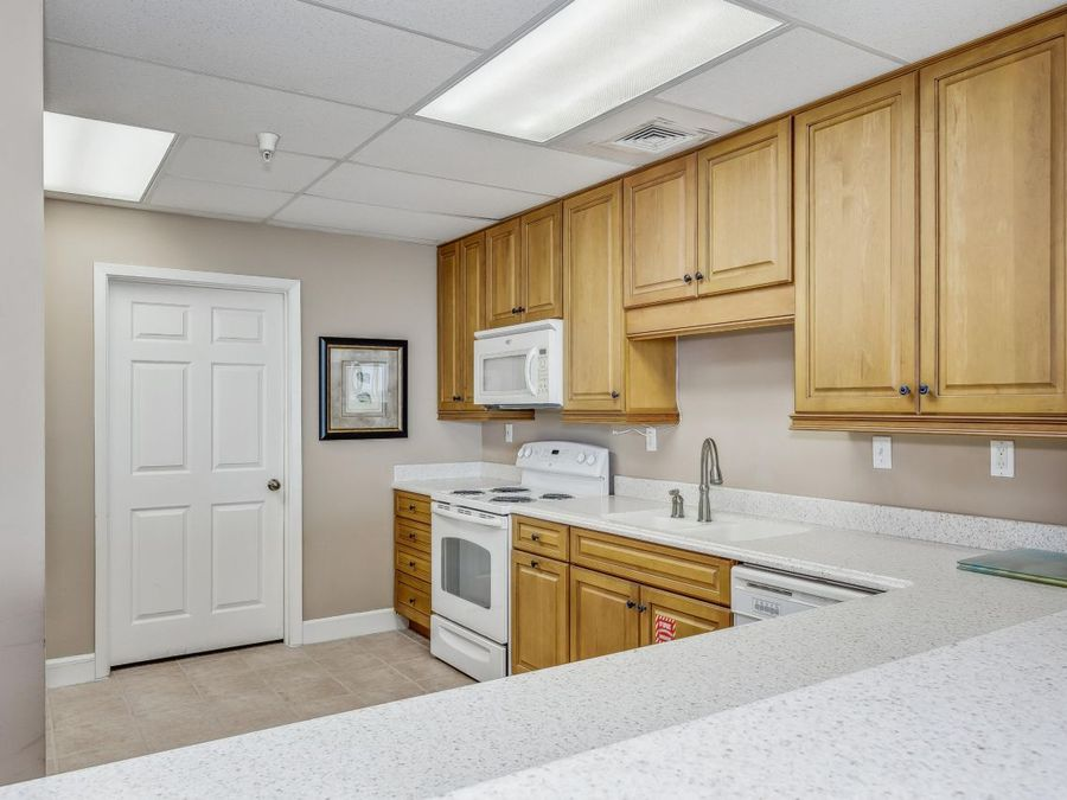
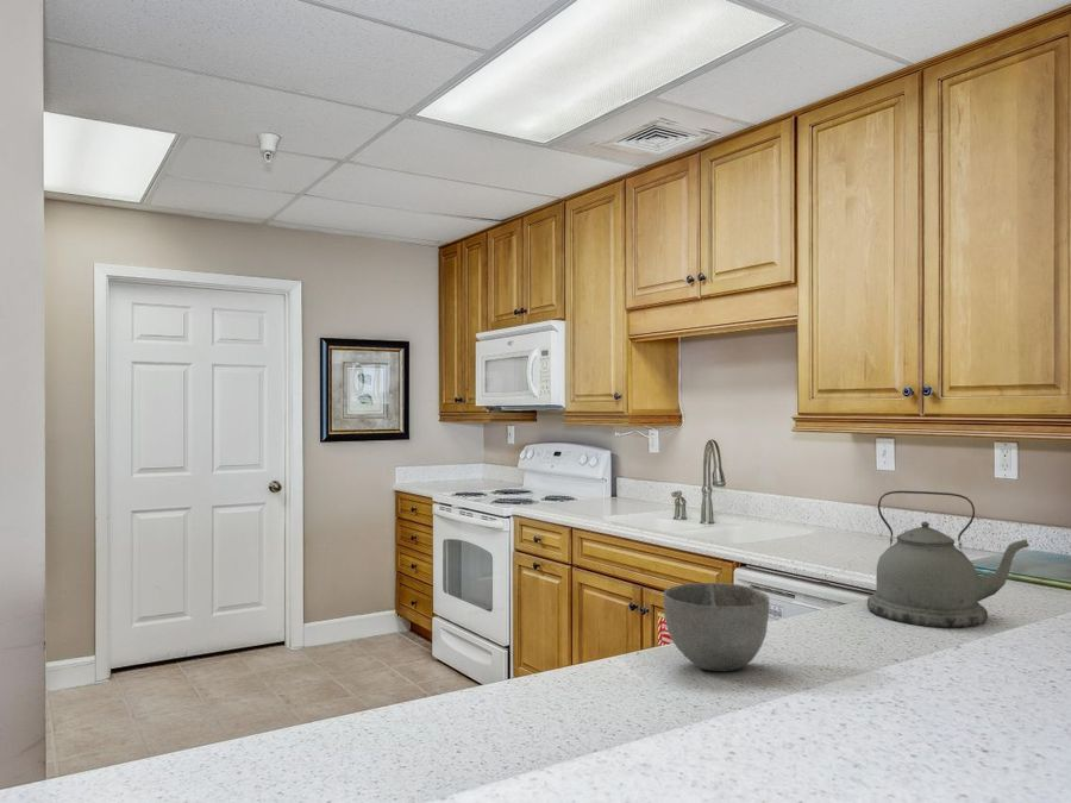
+ bowl [662,582,770,672]
+ kettle [866,490,1031,629]
